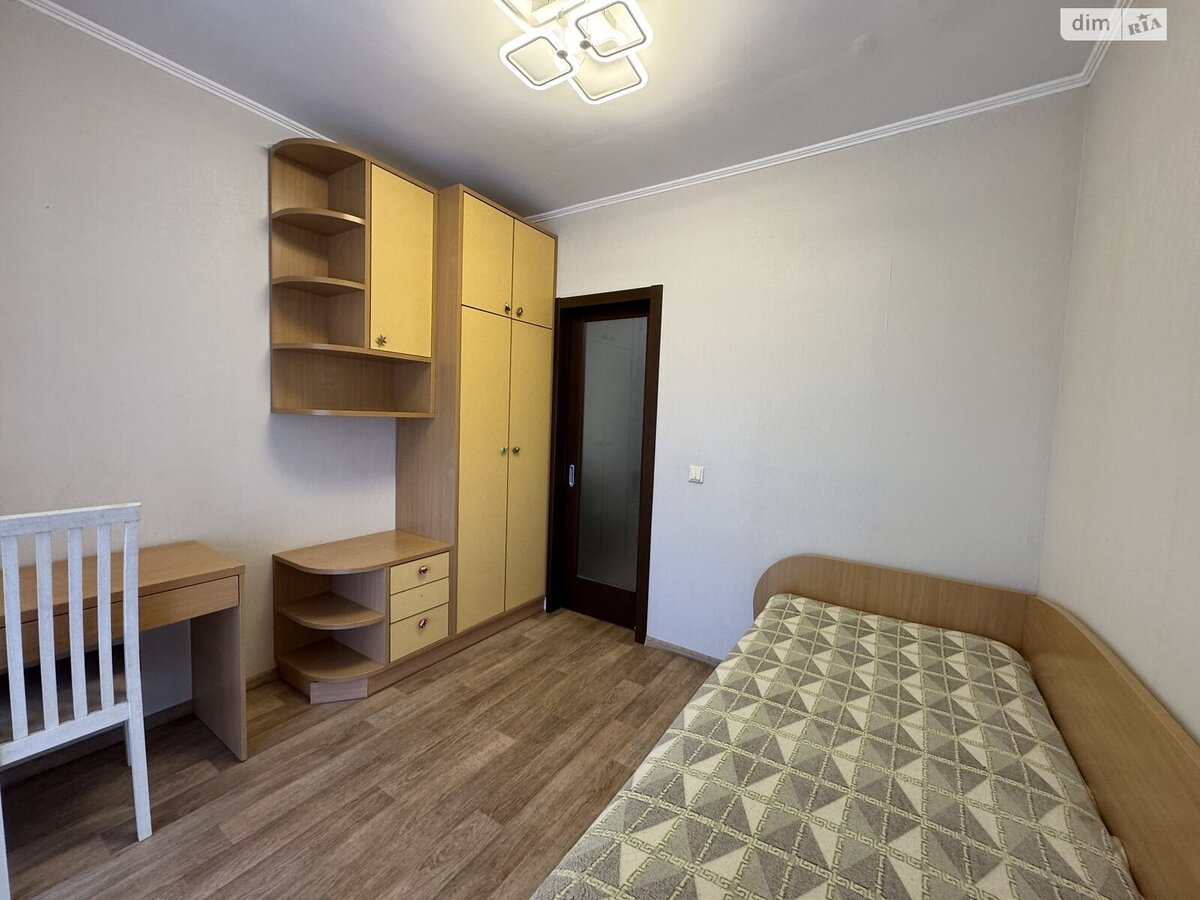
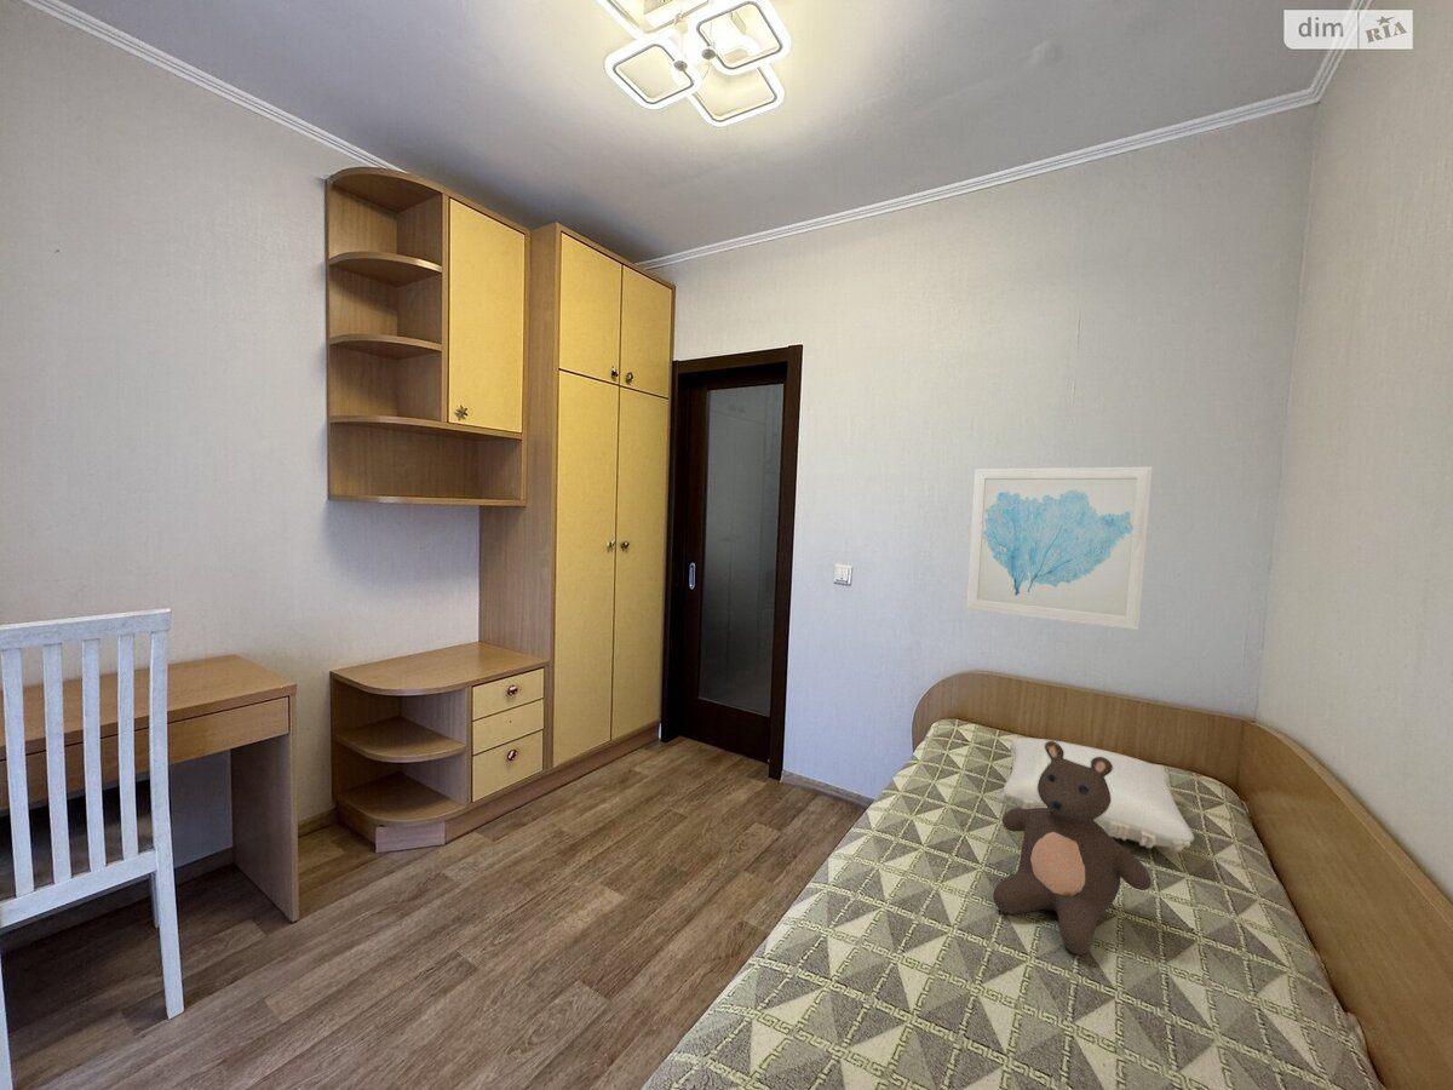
+ teddy bear [992,741,1153,956]
+ pillow [1000,736,1195,853]
+ wall art [965,465,1154,631]
